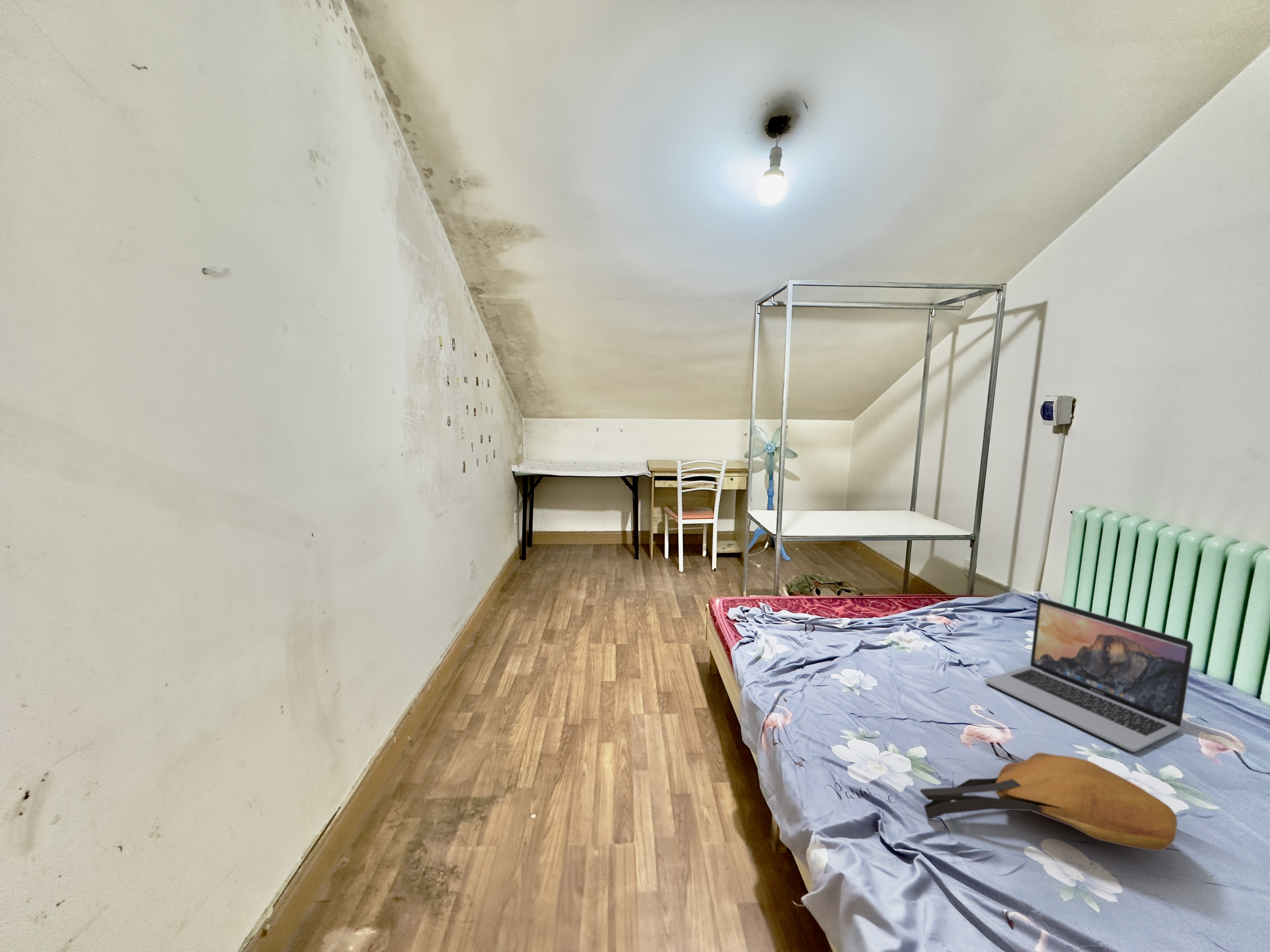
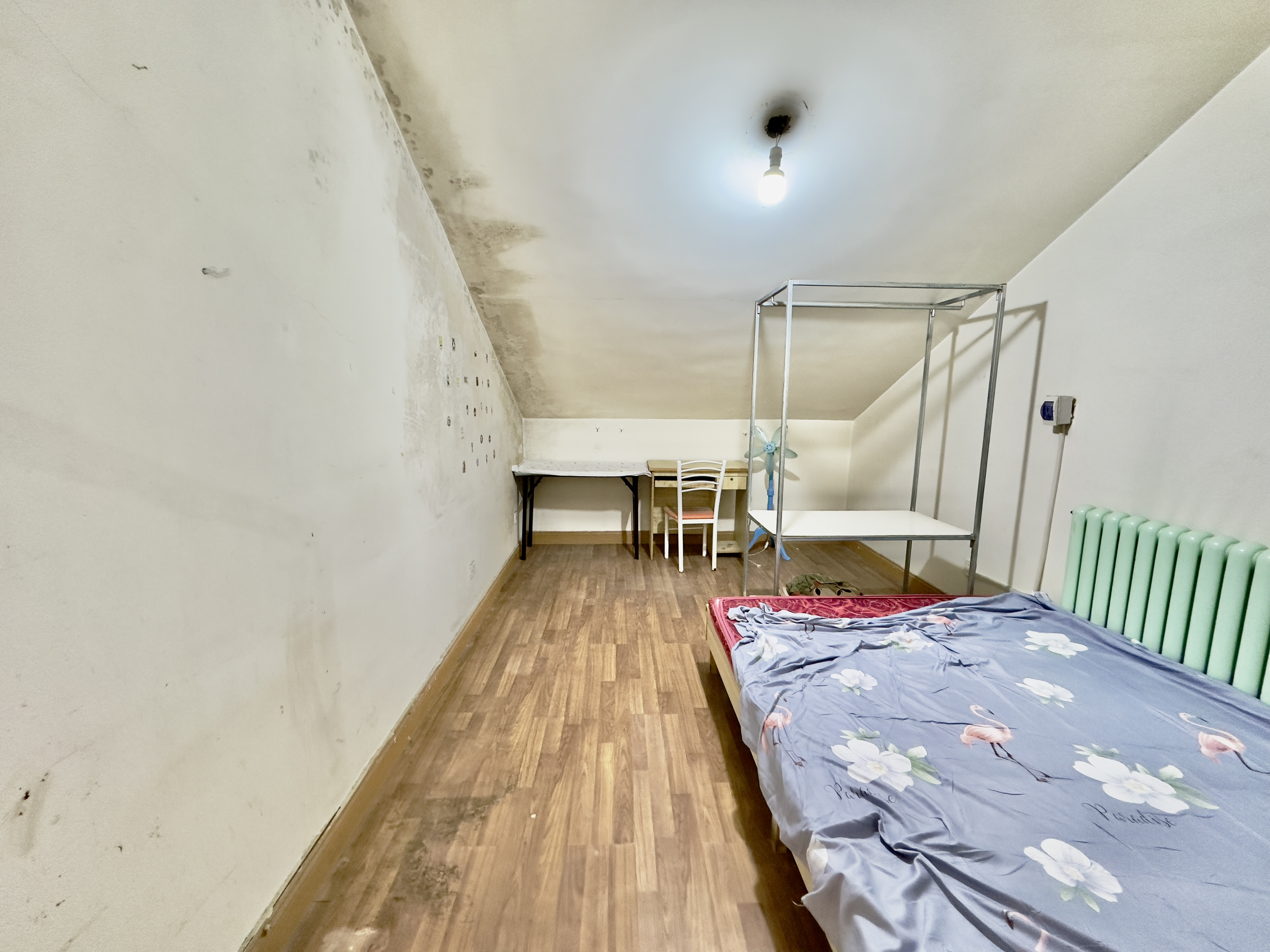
- tote bag [920,752,1177,851]
- laptop [985,598,1194,752]
